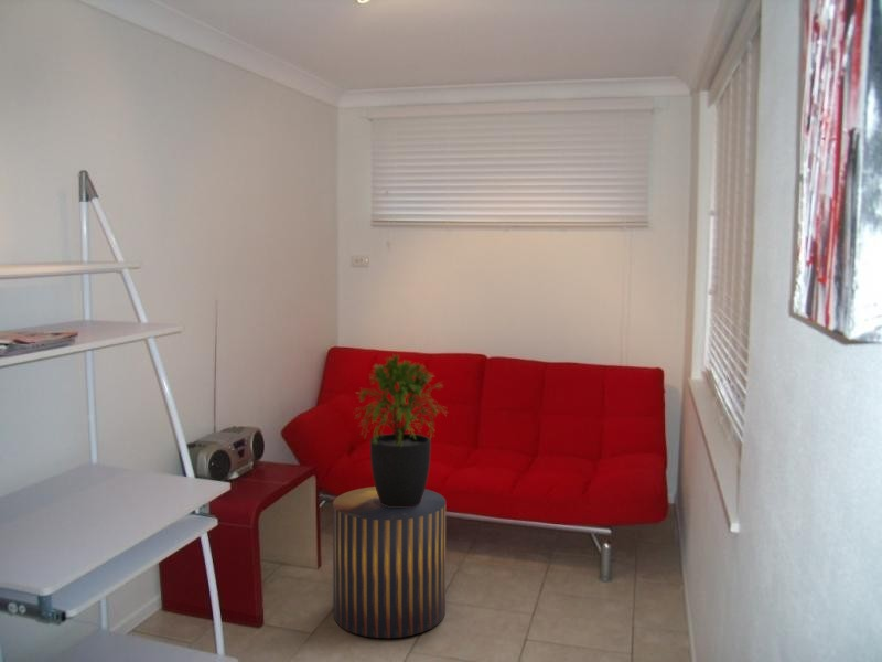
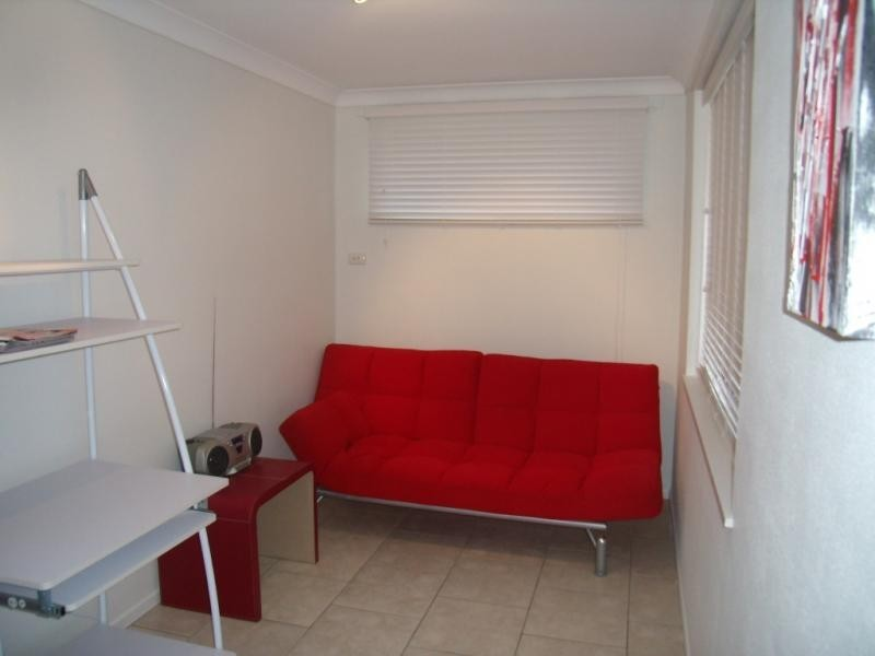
- potted plant [354,353,450,508]
- stool [332,485,447,639]
